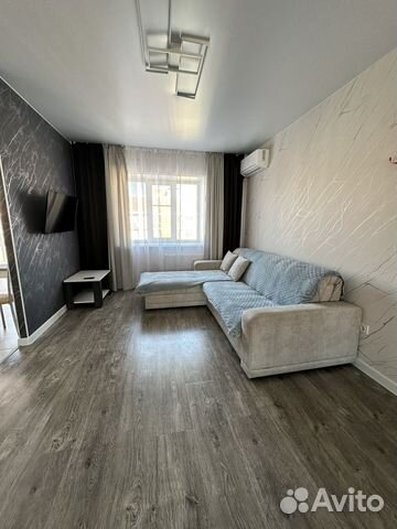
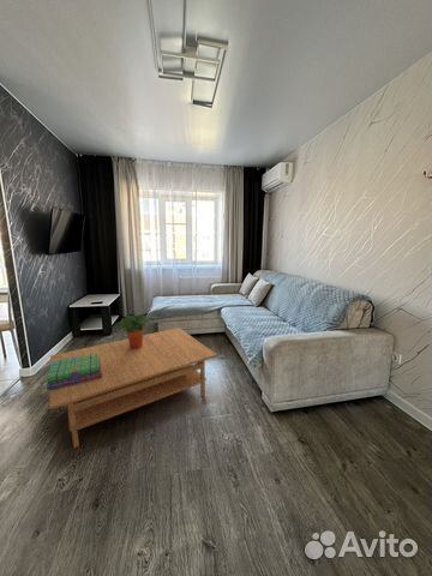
+ potted plant [113,312,156,349]
+ stack of books [46,353,102,392]
+ coffee table [48,326,218,449]
